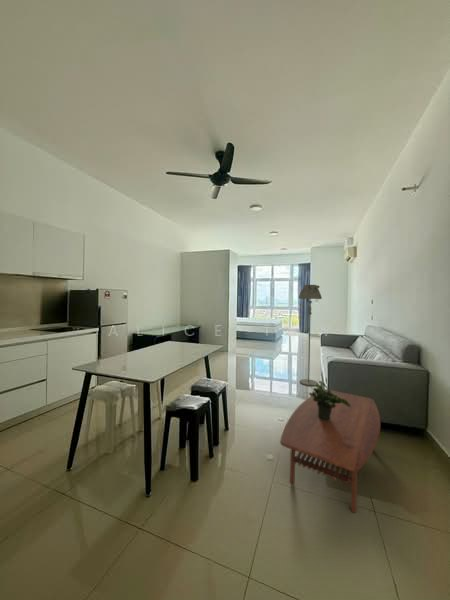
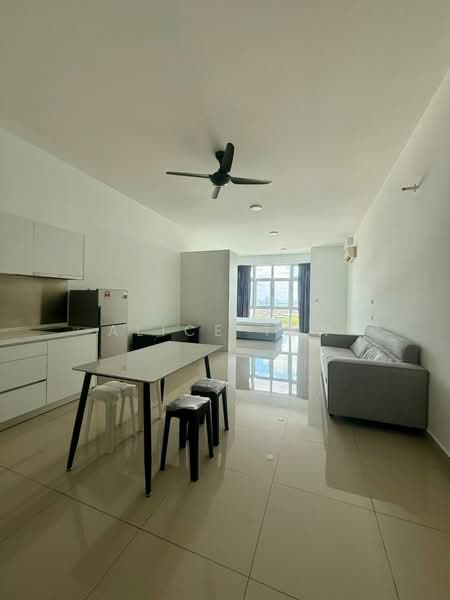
- coffee table [279,388,381,514]
- floor lamp [298,284,323,387]
- potted plant [308,380,351,421]
